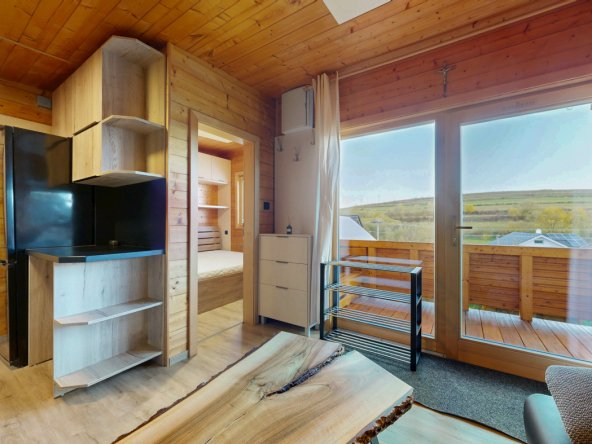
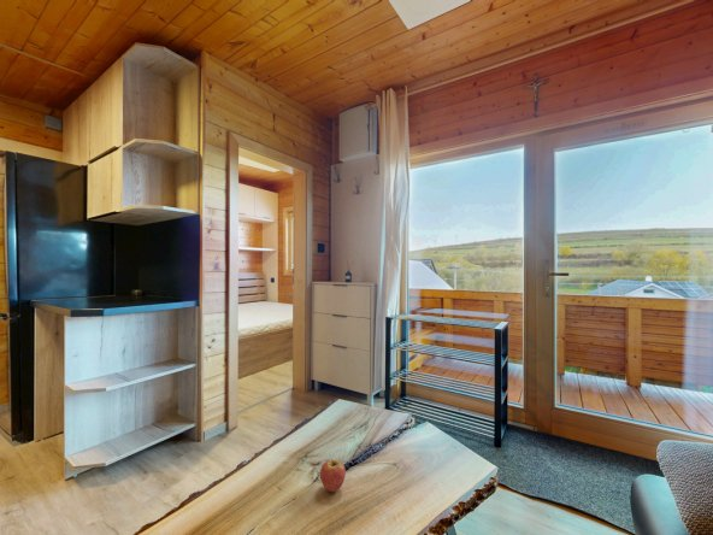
+ fruit [319,459,347,493]
